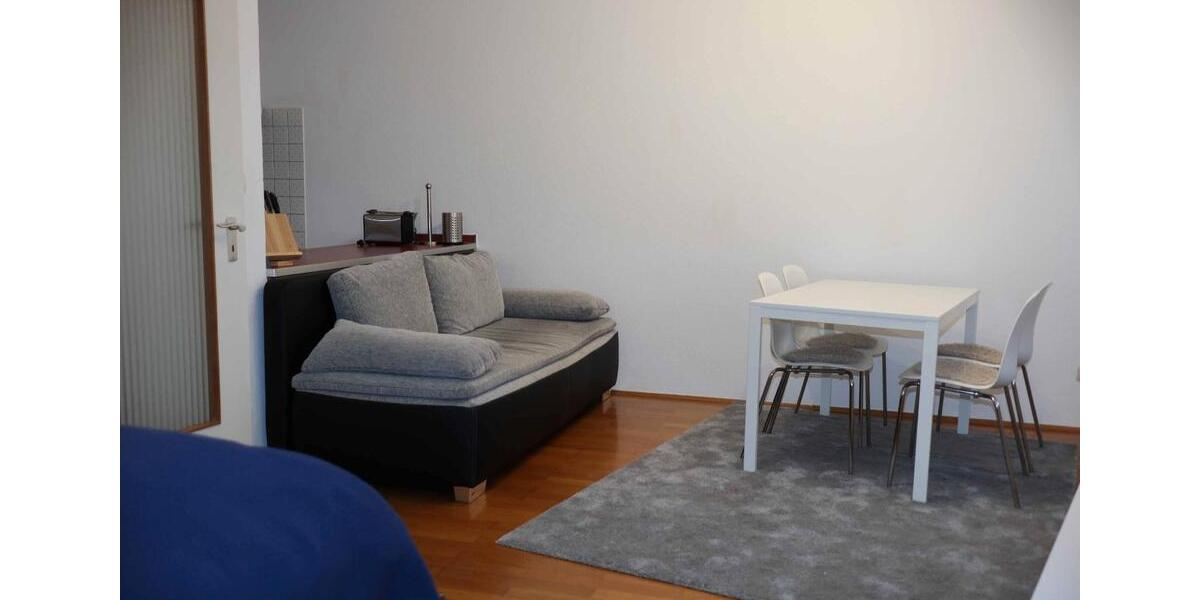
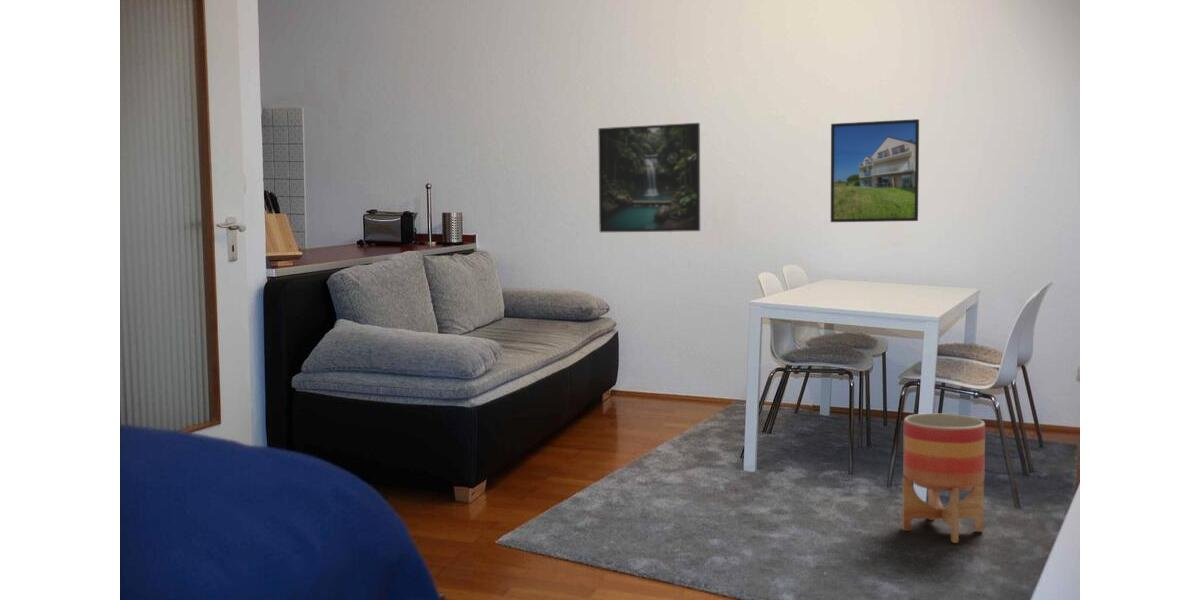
+ planter [901,412,986,544]
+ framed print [830,118,920,223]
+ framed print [597,122,701,233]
